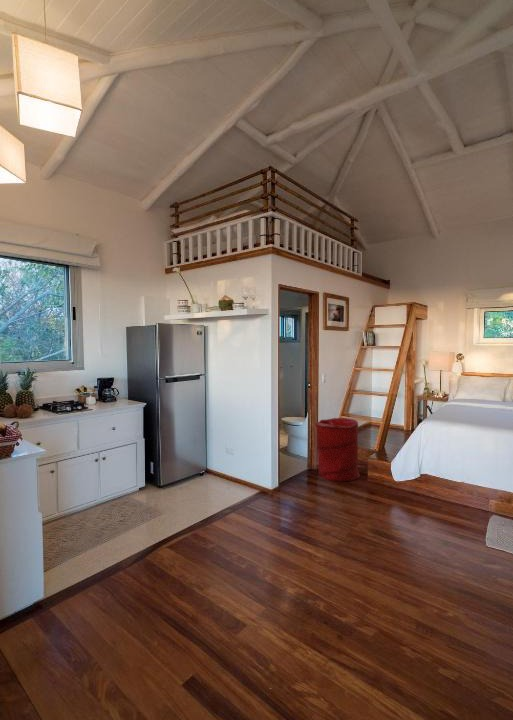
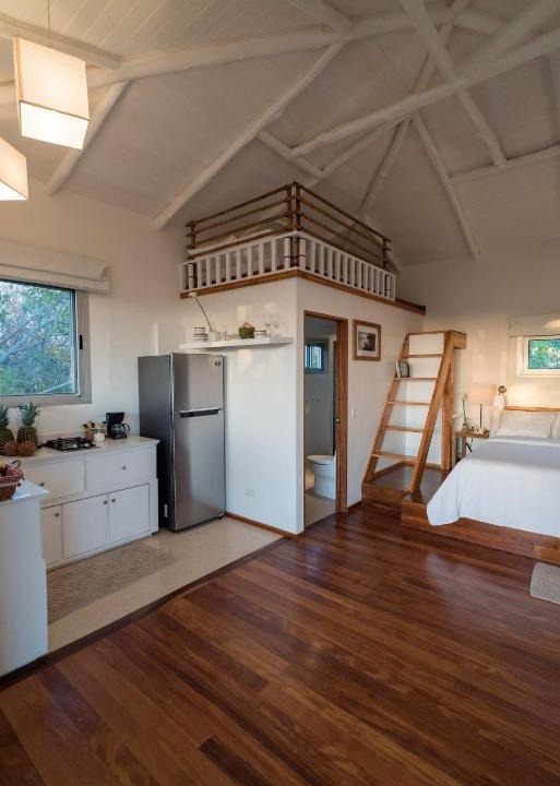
- laundry hamper [314,417,360,482]
